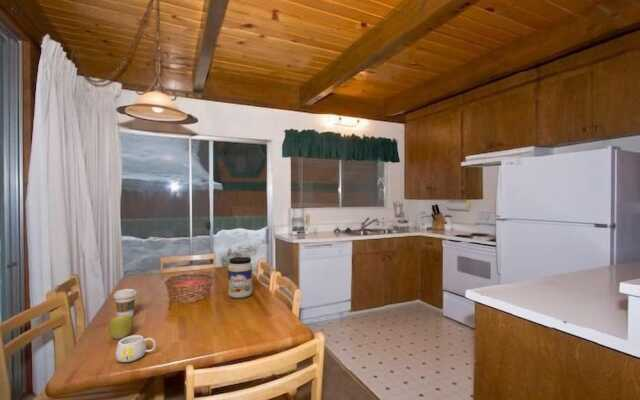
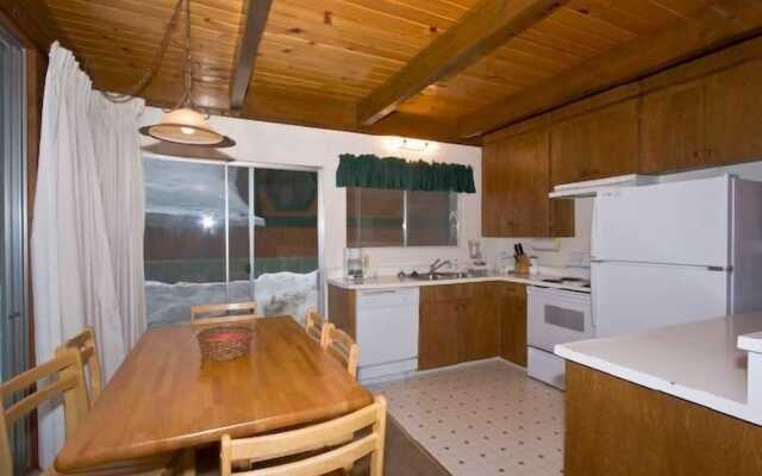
- coffee cup [112,288,138,318]
- apple [108,313,134,340]
- jar [227,256,253,299]
- mug [115,334,157,363]
